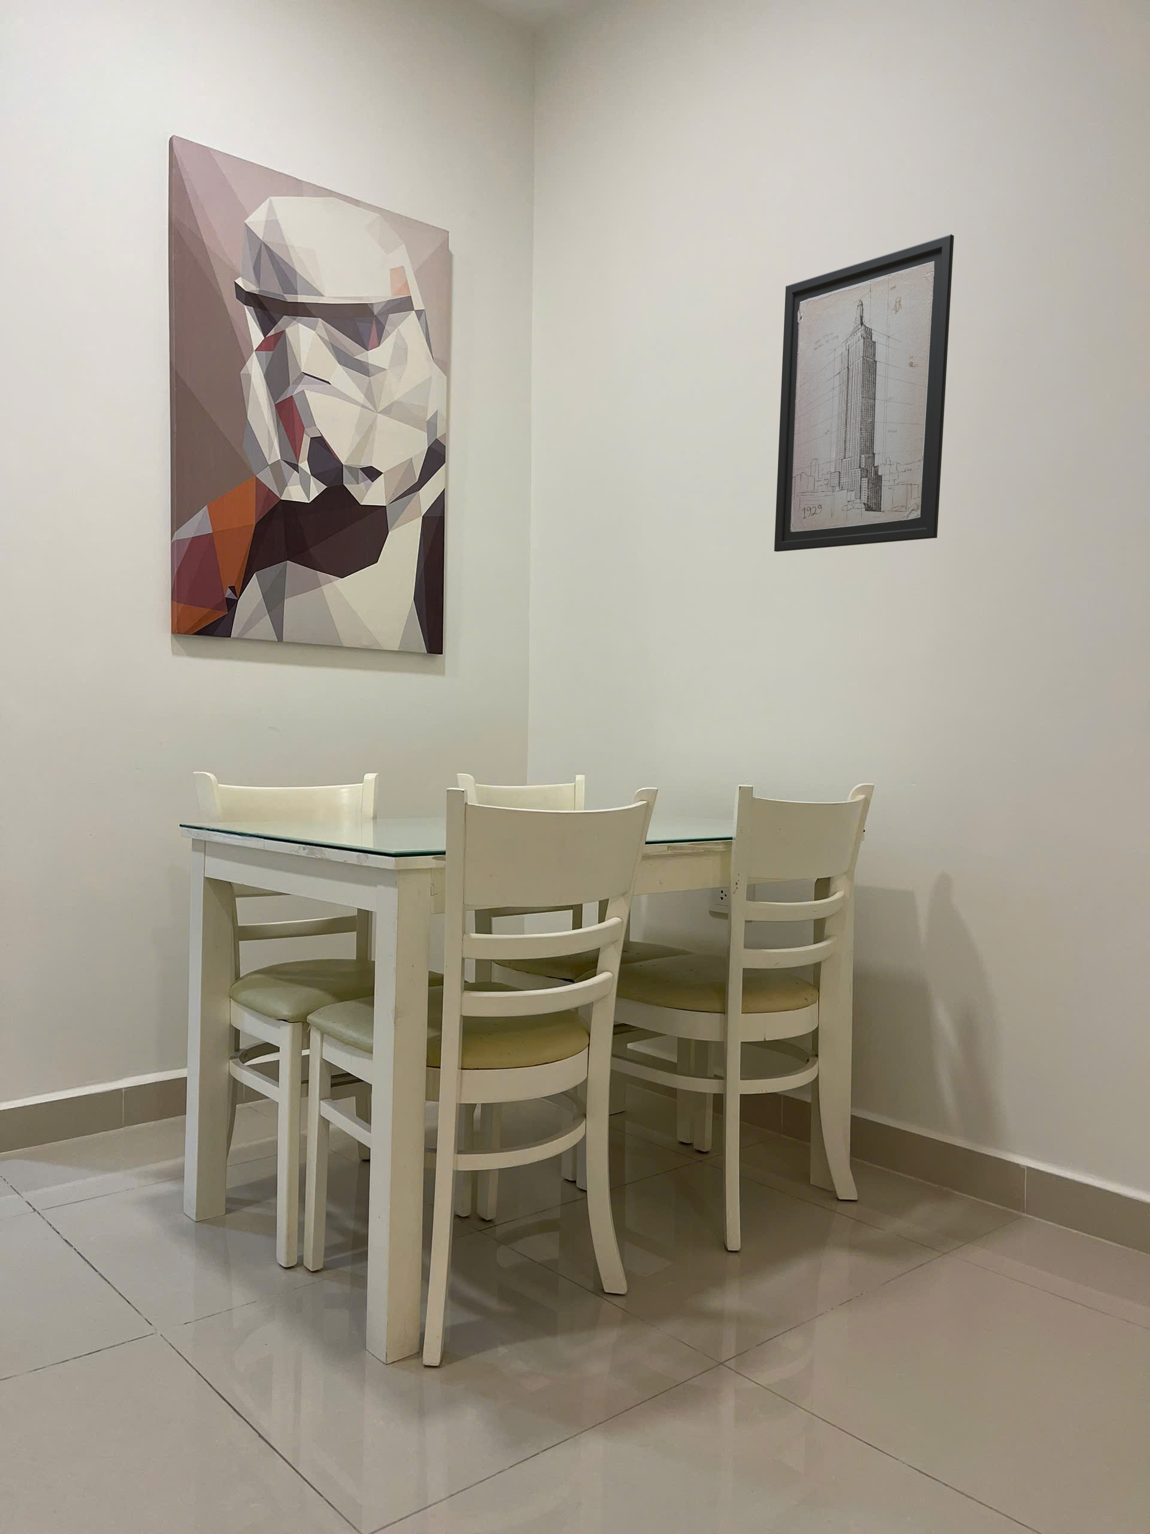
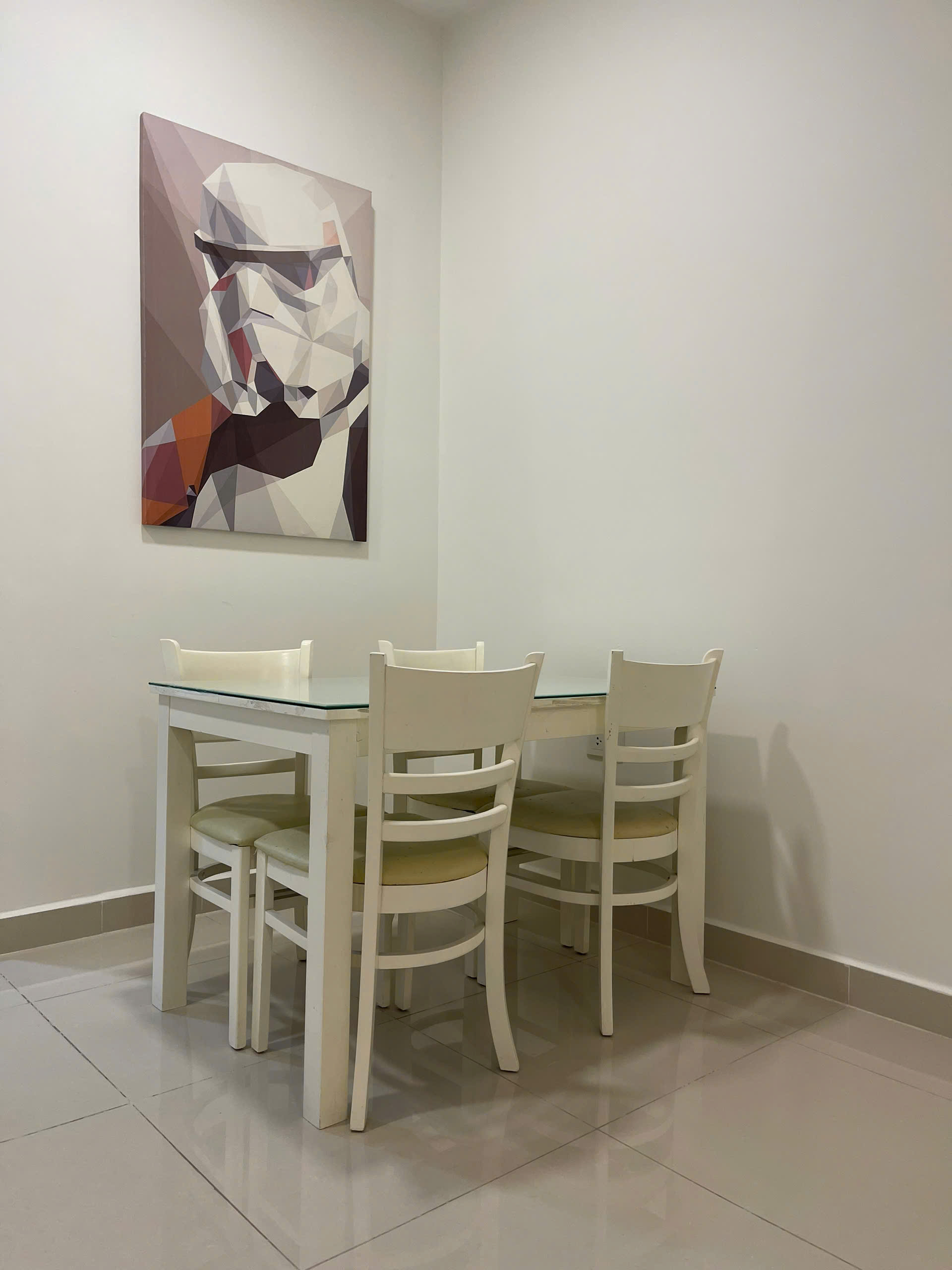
- wall art [774,233,954,552]
